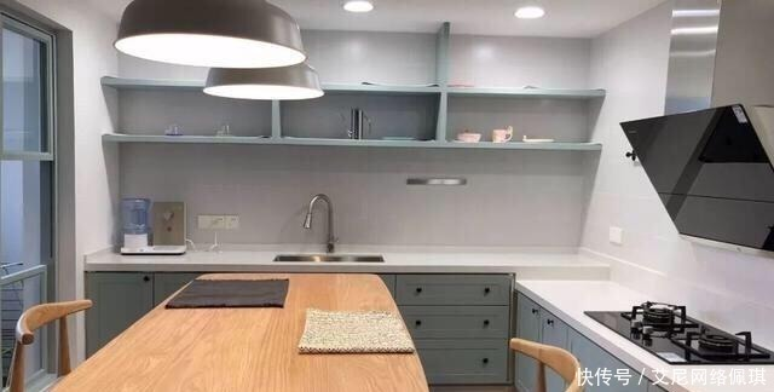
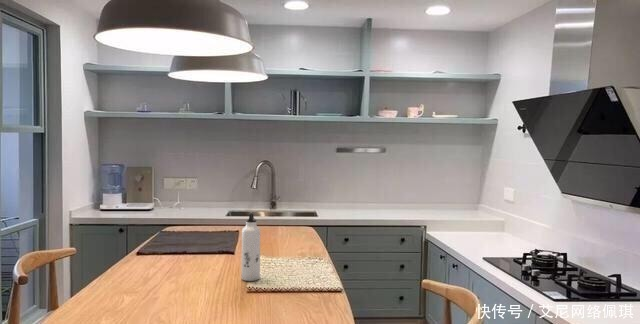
+ water bottle [240,211,261,282]
